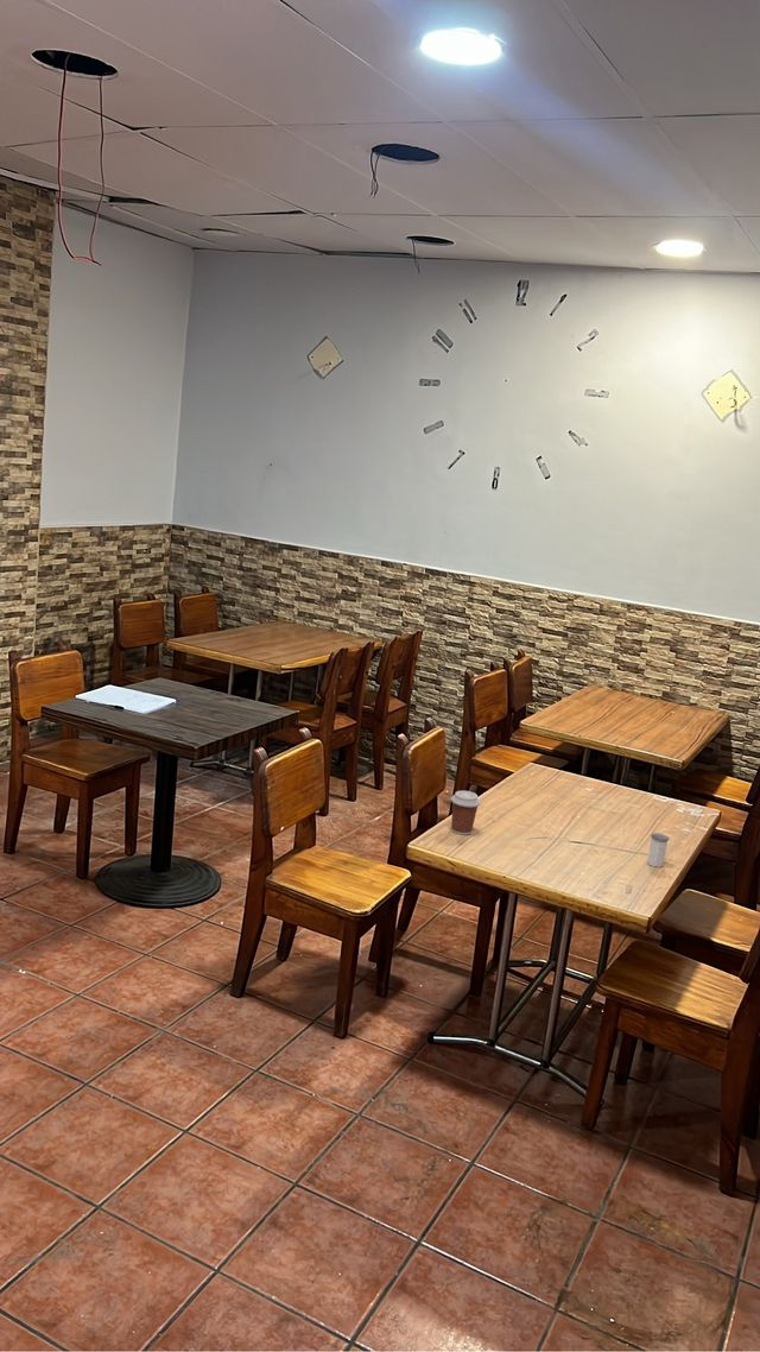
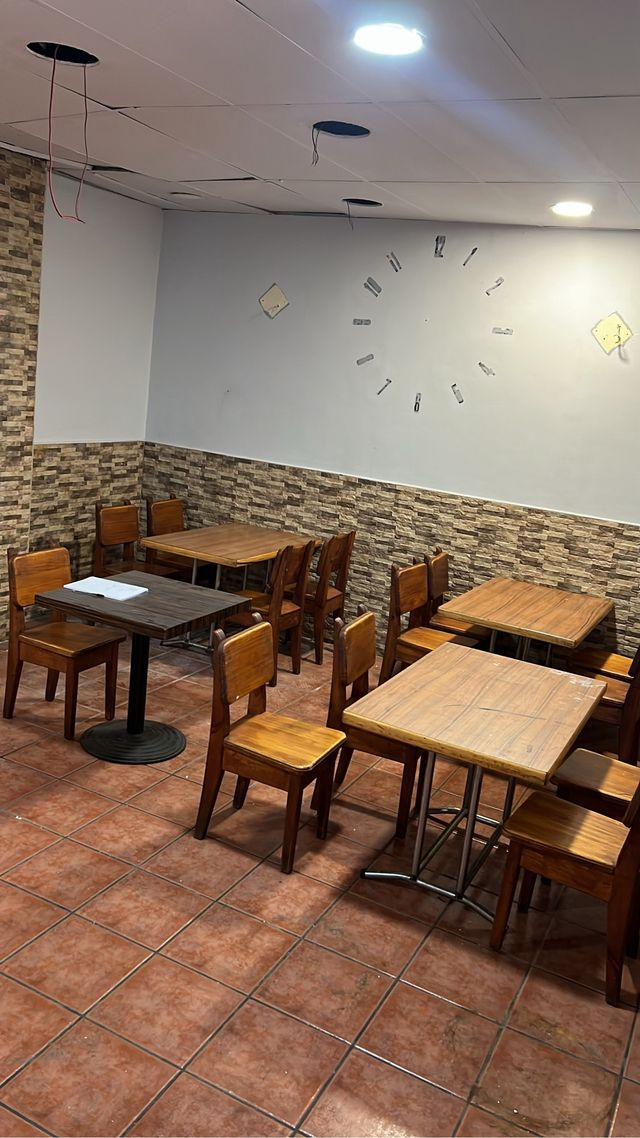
- coffee cup [450,790,482,836]
- salt shaker [646,832,670,868]
